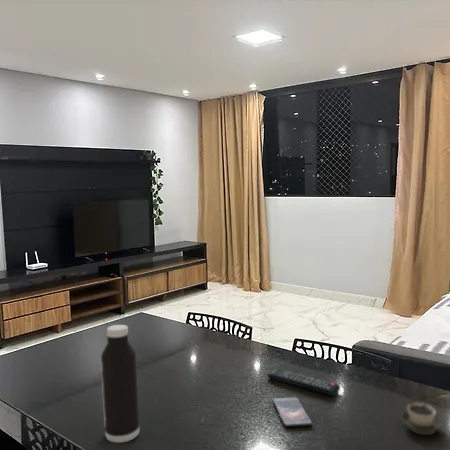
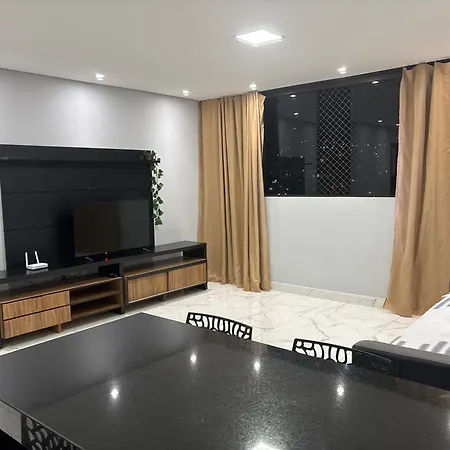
- remote control [266,367,341,397]
- smartphone [272,396,313,428]
- cup [400,402,444,436]
- water bottle [100,324,140,444]
